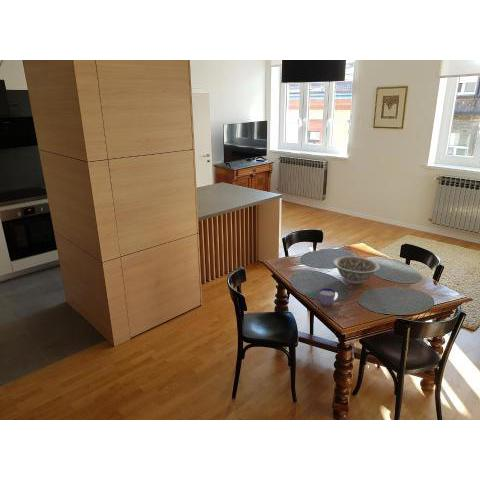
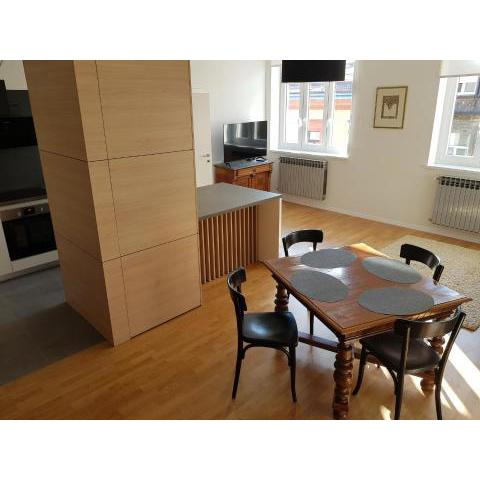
- decorative bowl [332,256,380,285]
- cup [318,287,339,307]
